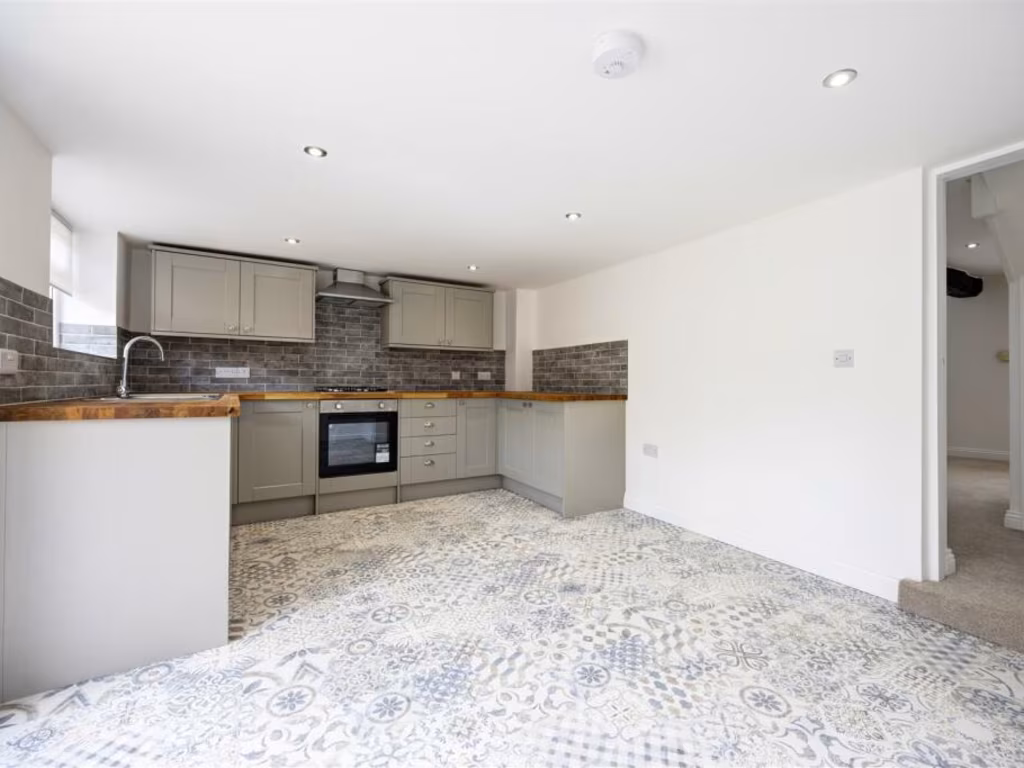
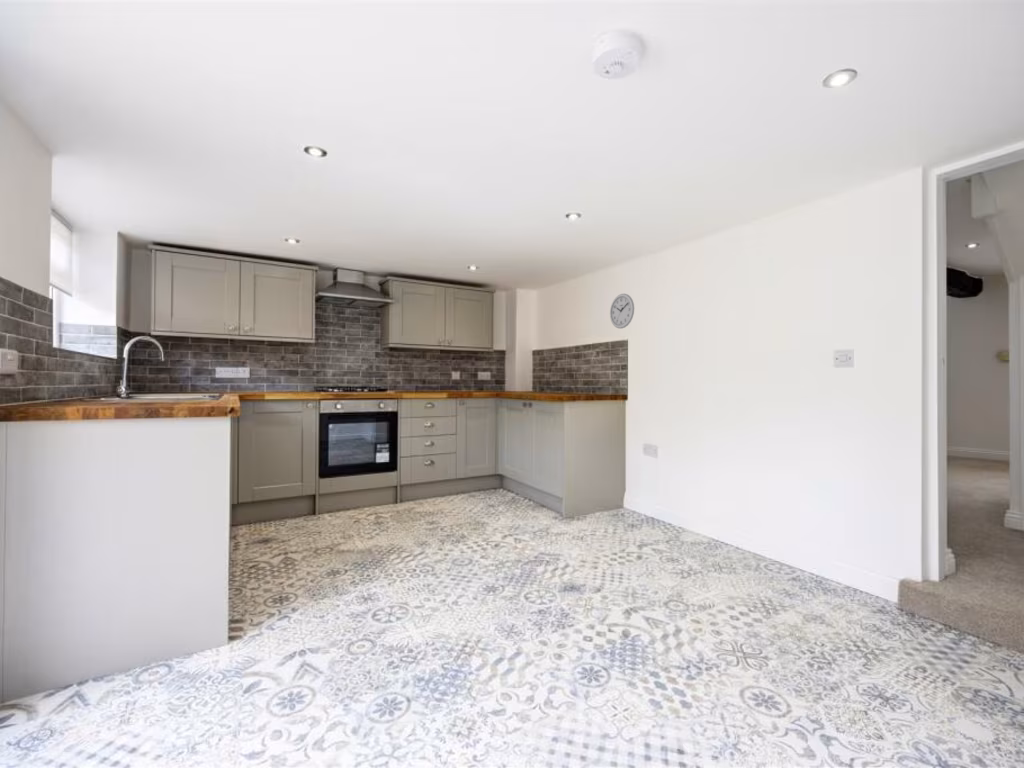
+ wall clock [609,293,635,330]
